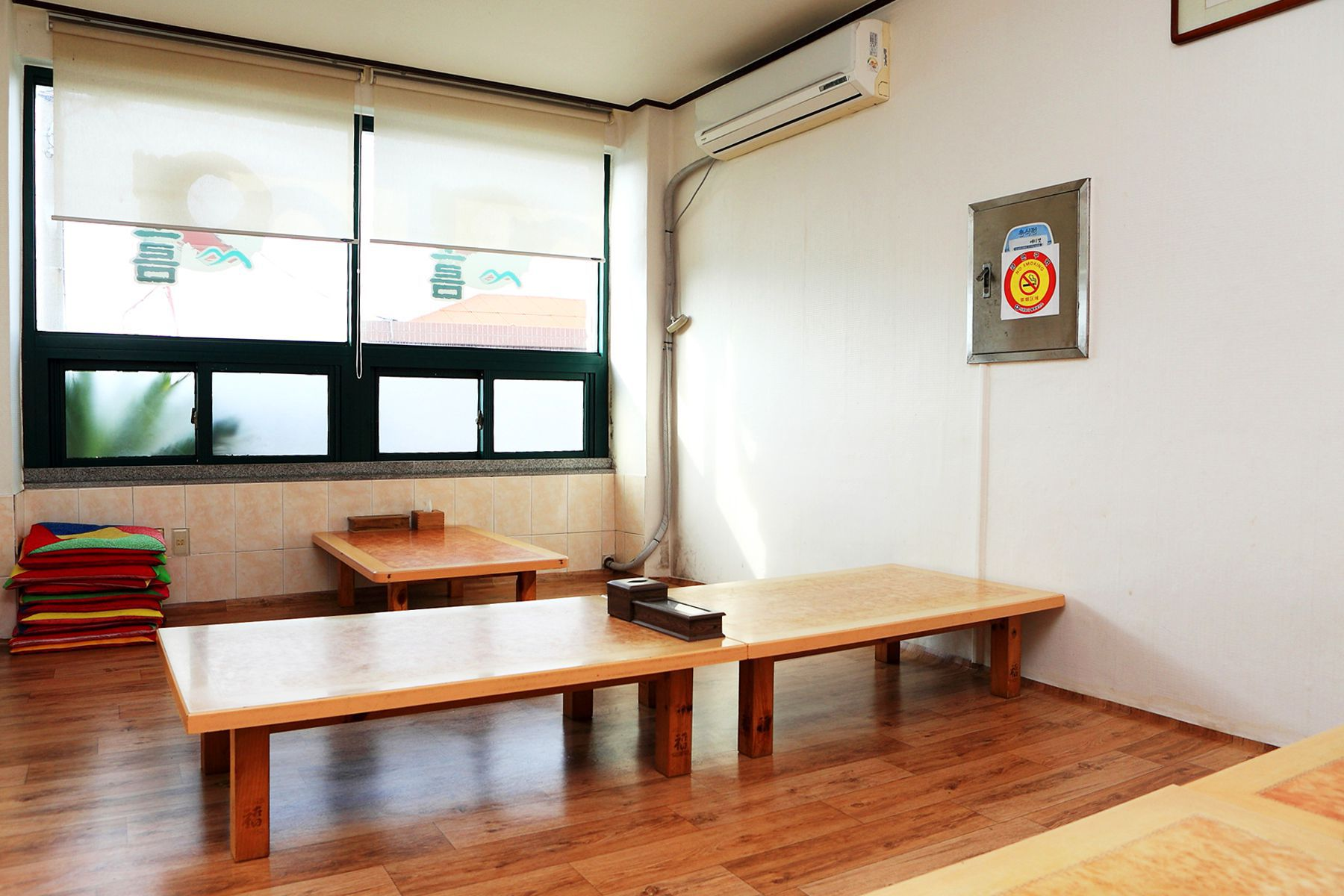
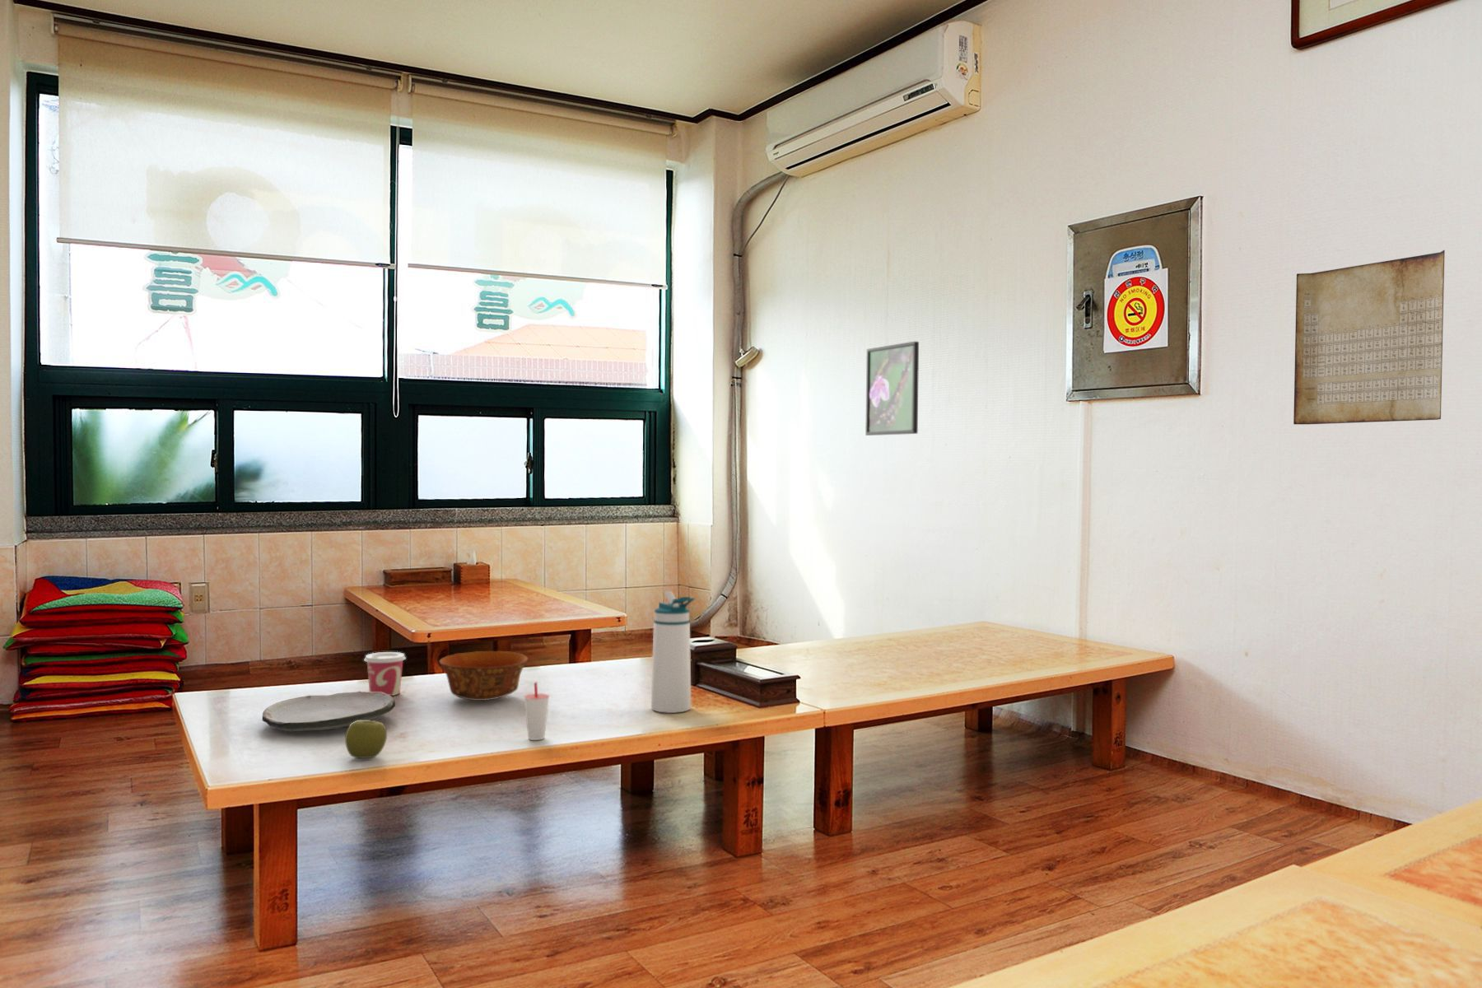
+ cup [523,680,550,741]
+ plate [261,690,396,732]
+ cup [363,652,407,697]
+ water bottle [651,590,696,713]
+ bowl [439,651,528,701]
+ apple [344,720,388,759]
+ periodic table [1292,249,1446,425]
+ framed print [864,341,920,437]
